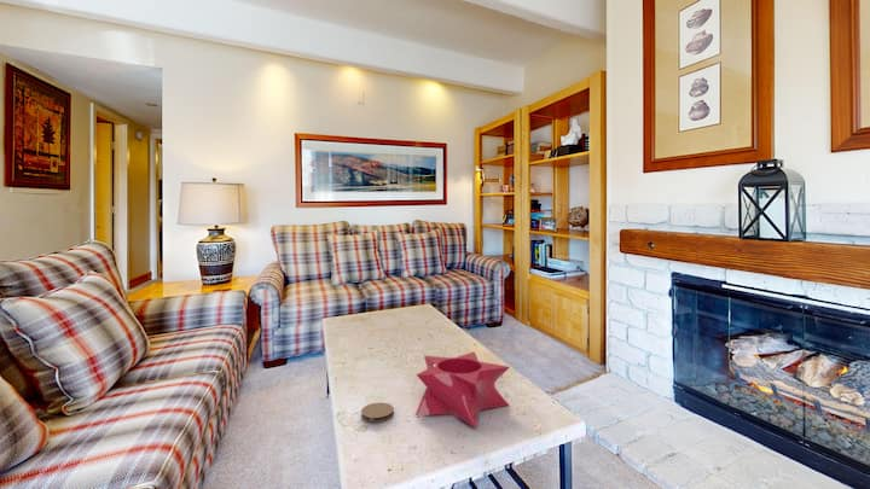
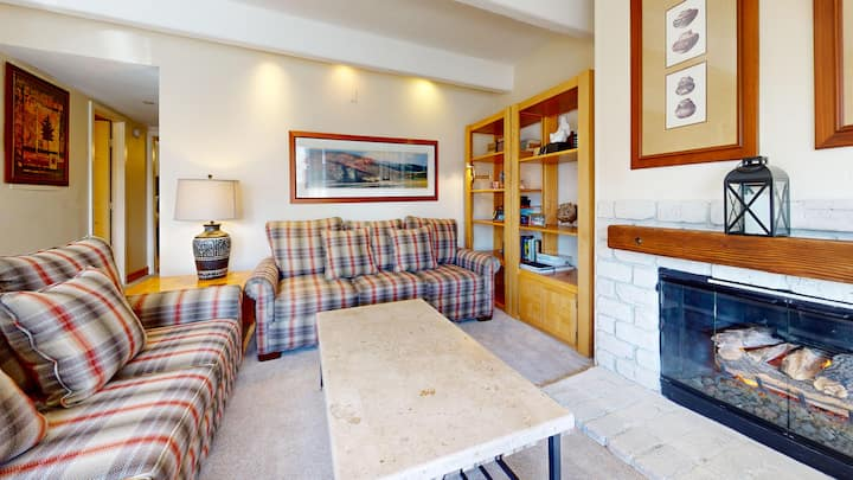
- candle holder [414,351,511,429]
- coaster [360,402,395,424]
